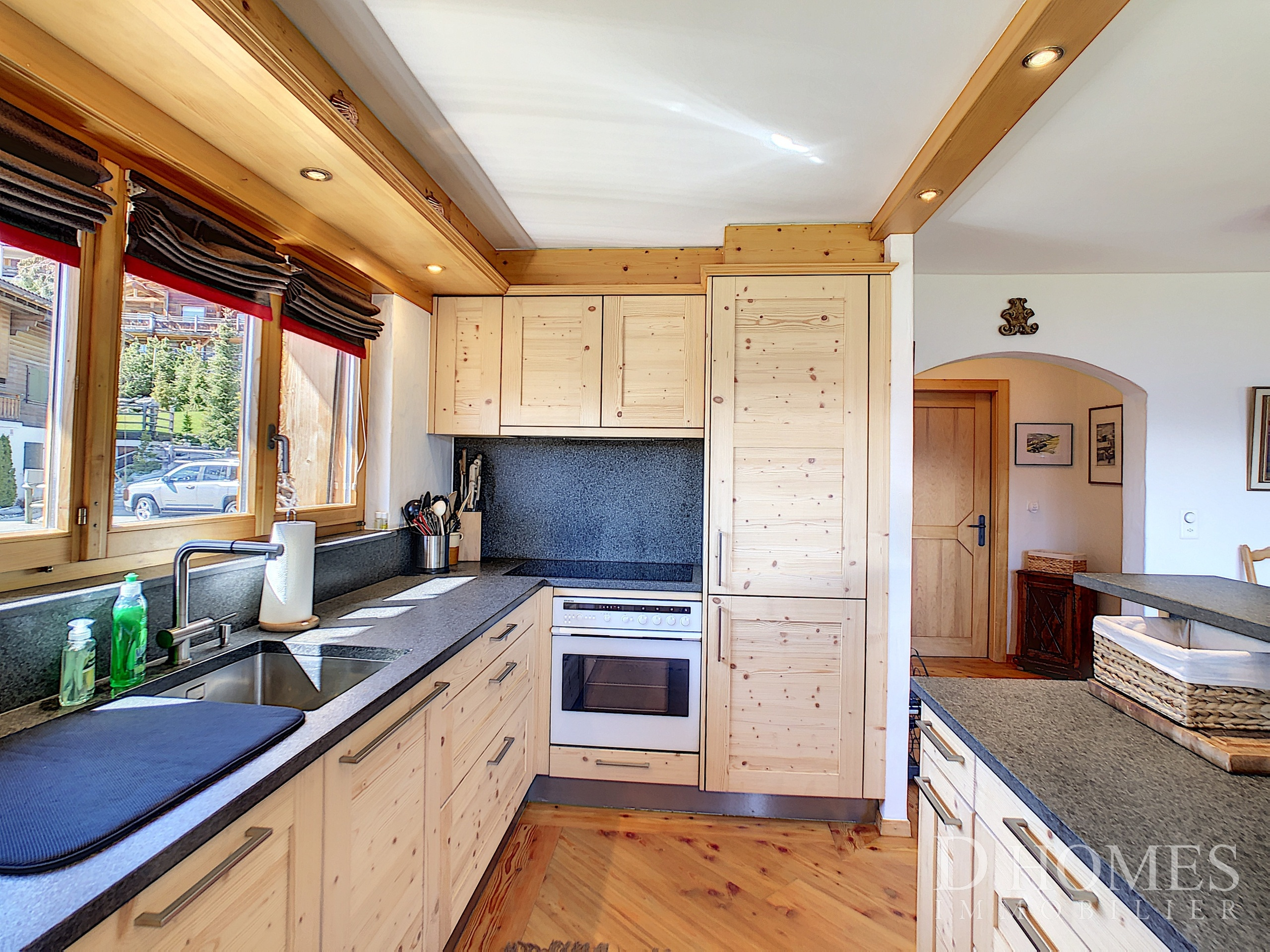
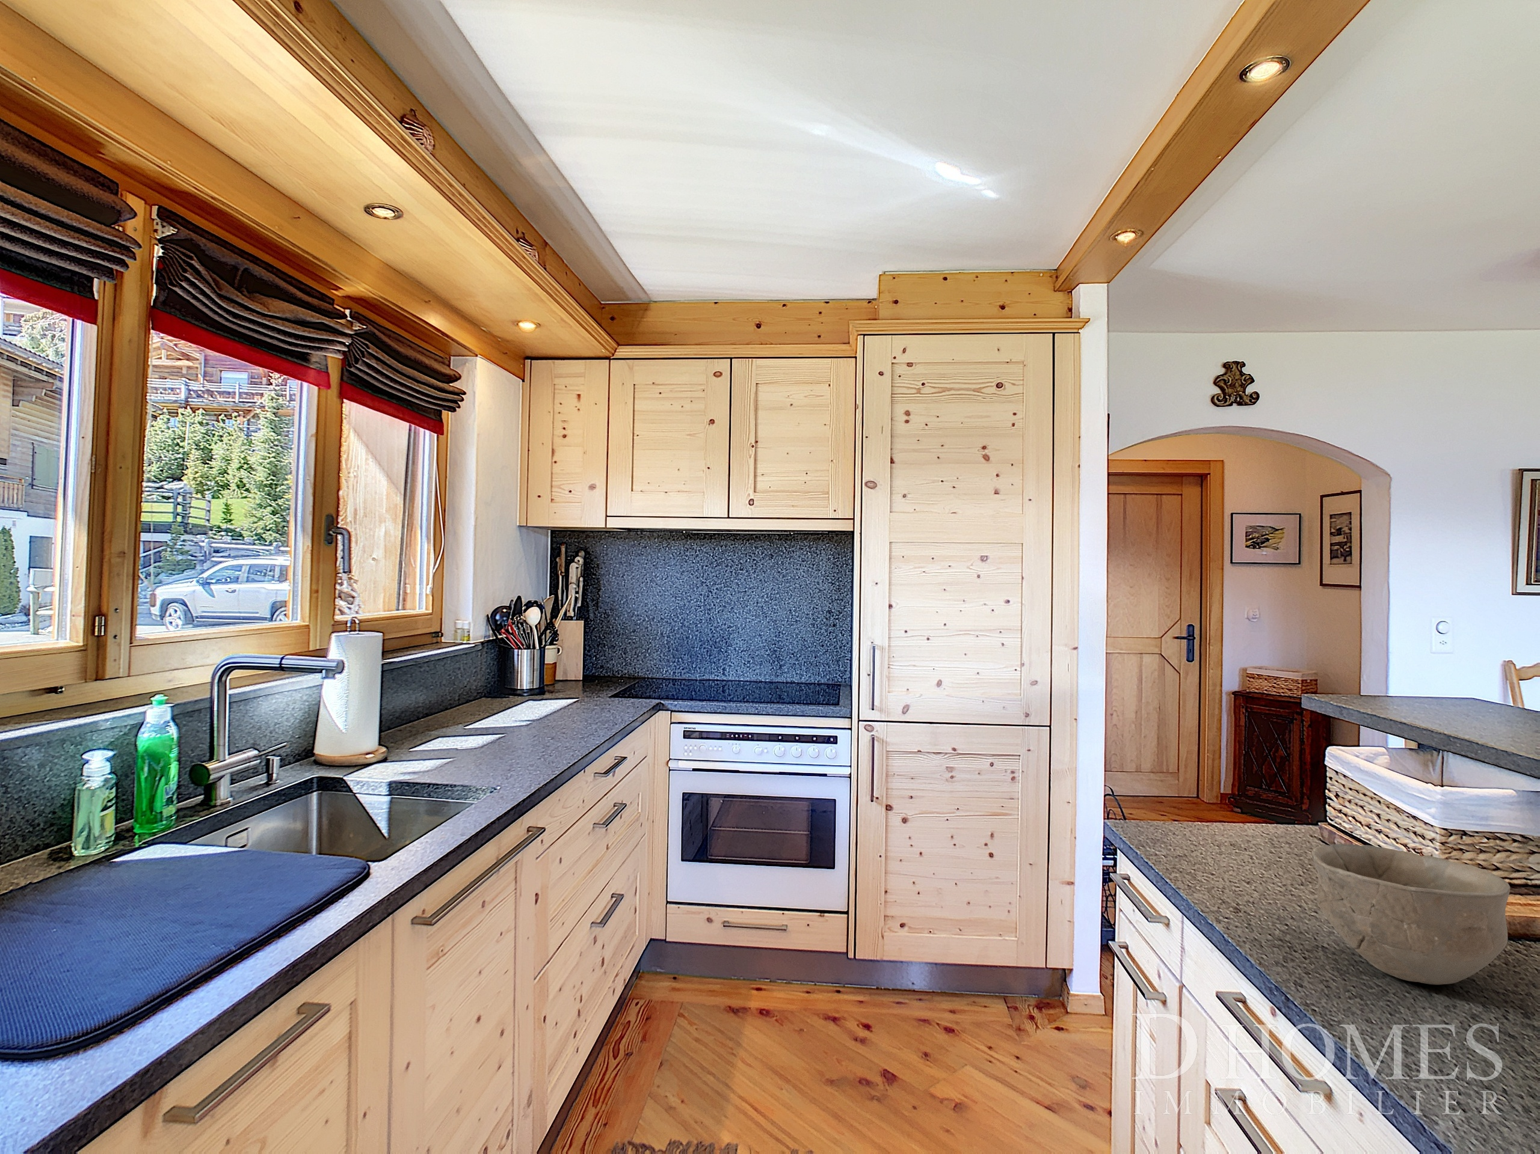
+ bowl [1311,844,1511,986]
